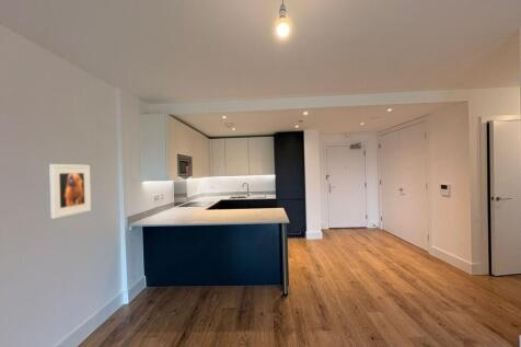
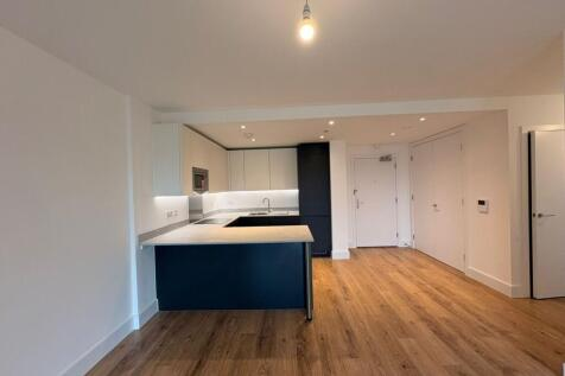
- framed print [48,163,92,220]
